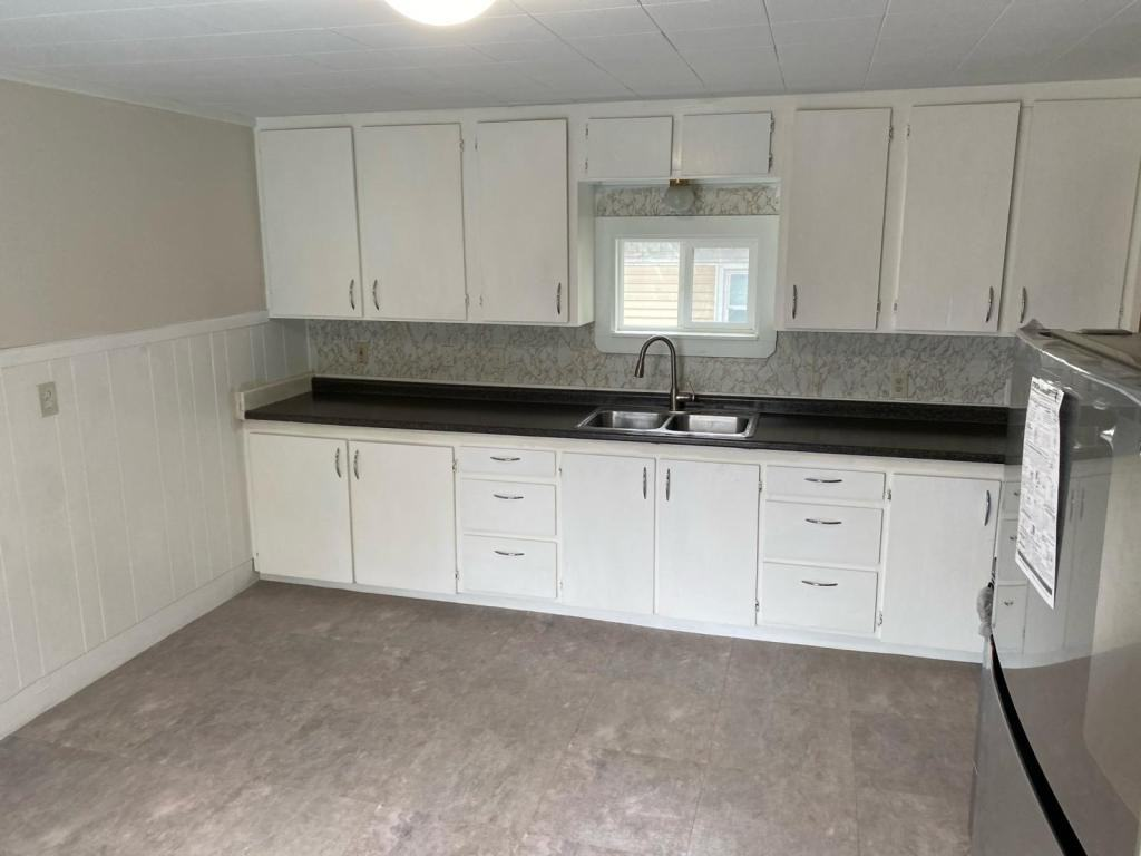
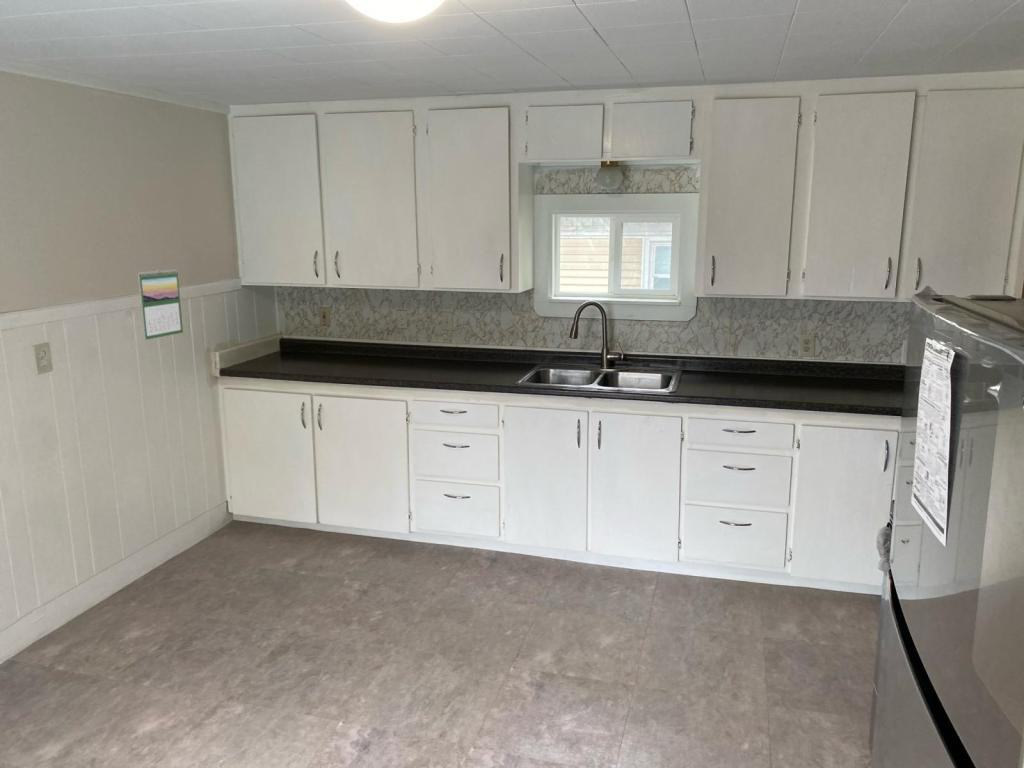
+ calendar [137,269,184,341]
